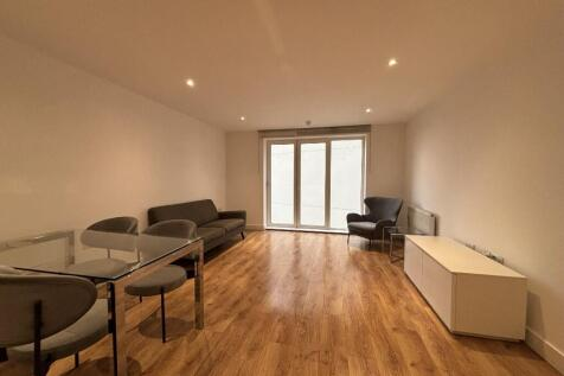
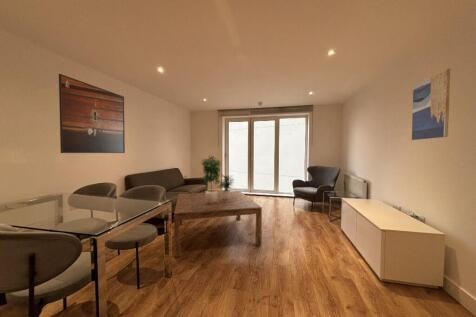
+ coffee table [173,190,263,258]
+ potted plant [200,153,237,203]
+ wall art [411,67,451,141]
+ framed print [58,73,126,154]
